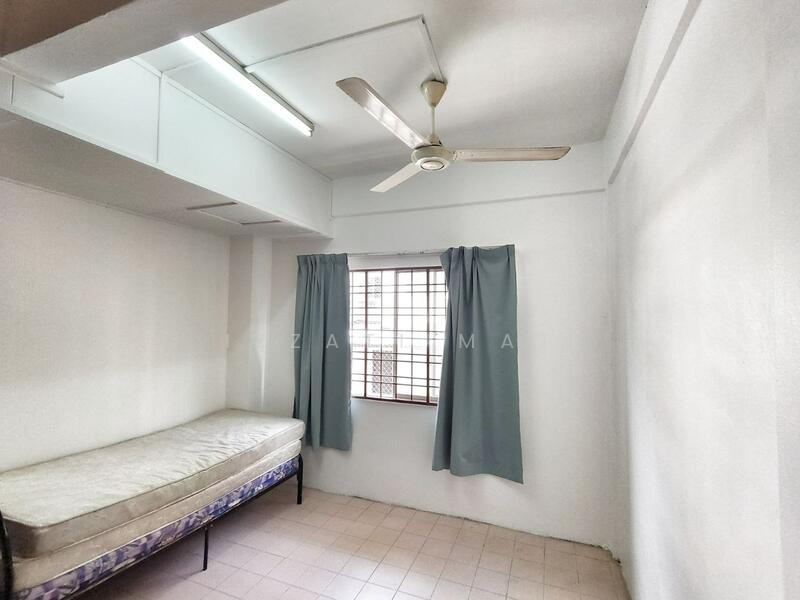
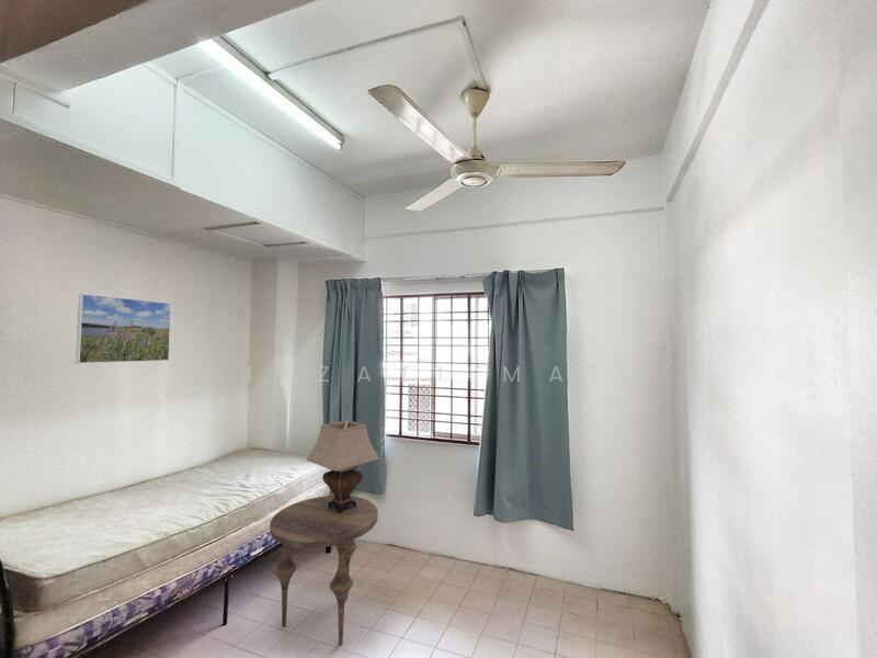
+ side table [269,495,379,647]
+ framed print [75,293,172,364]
+ table lamp [305,420,380,513]
